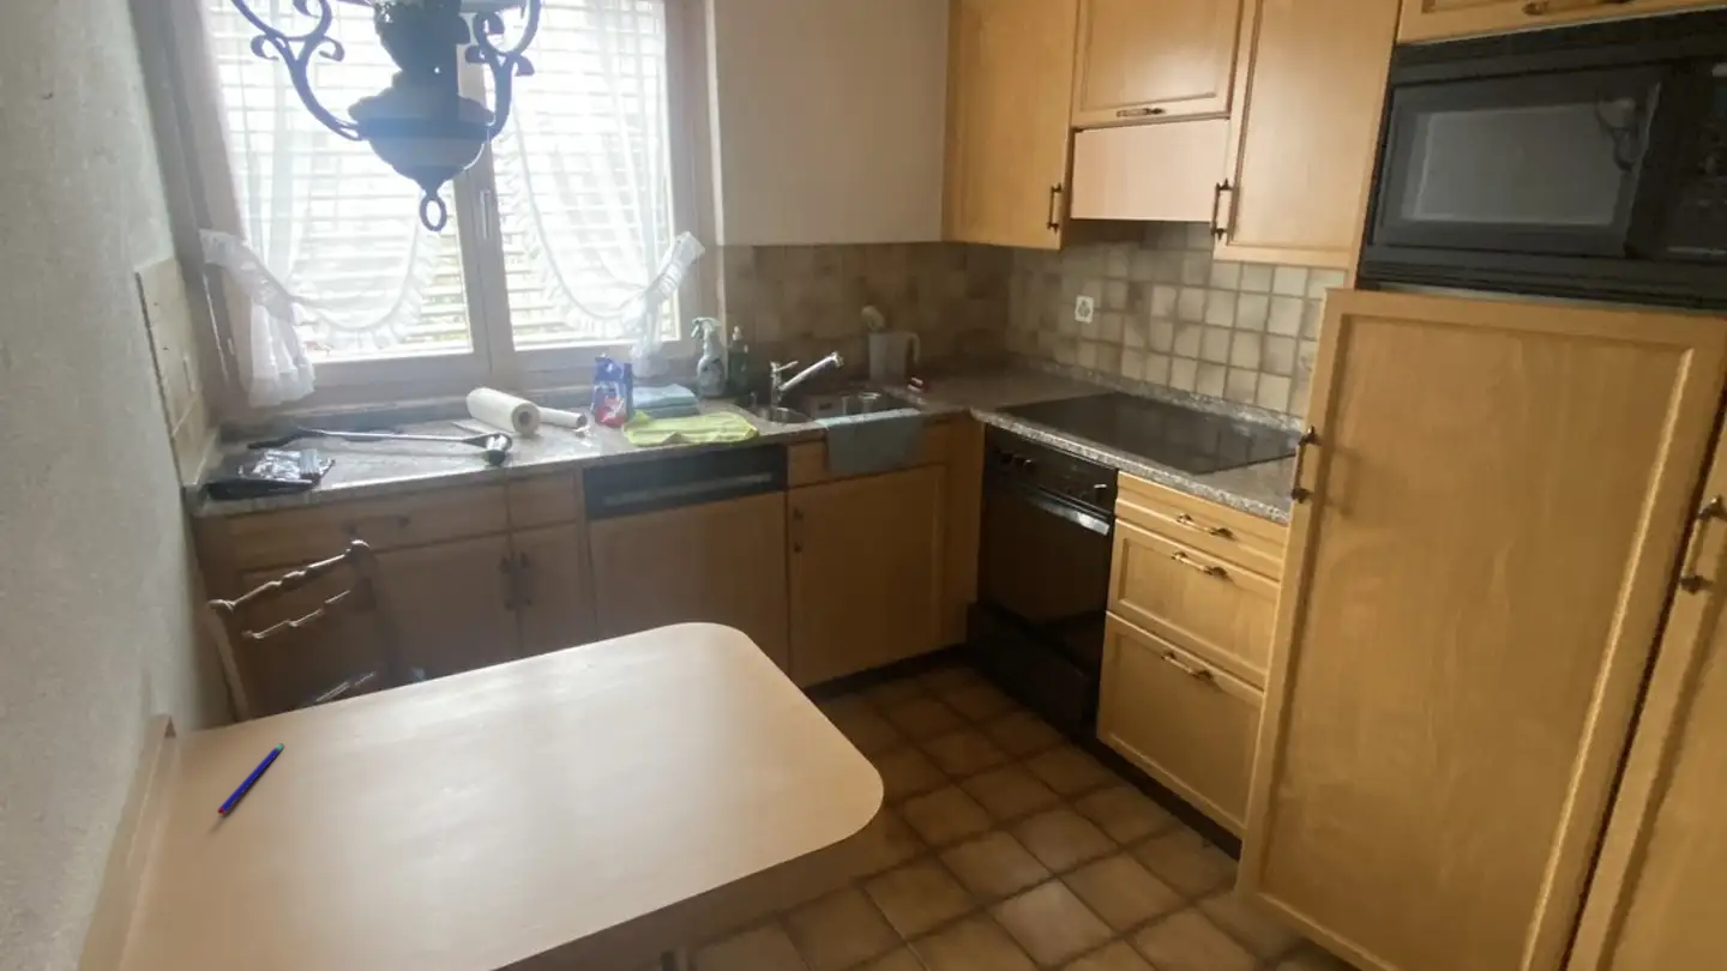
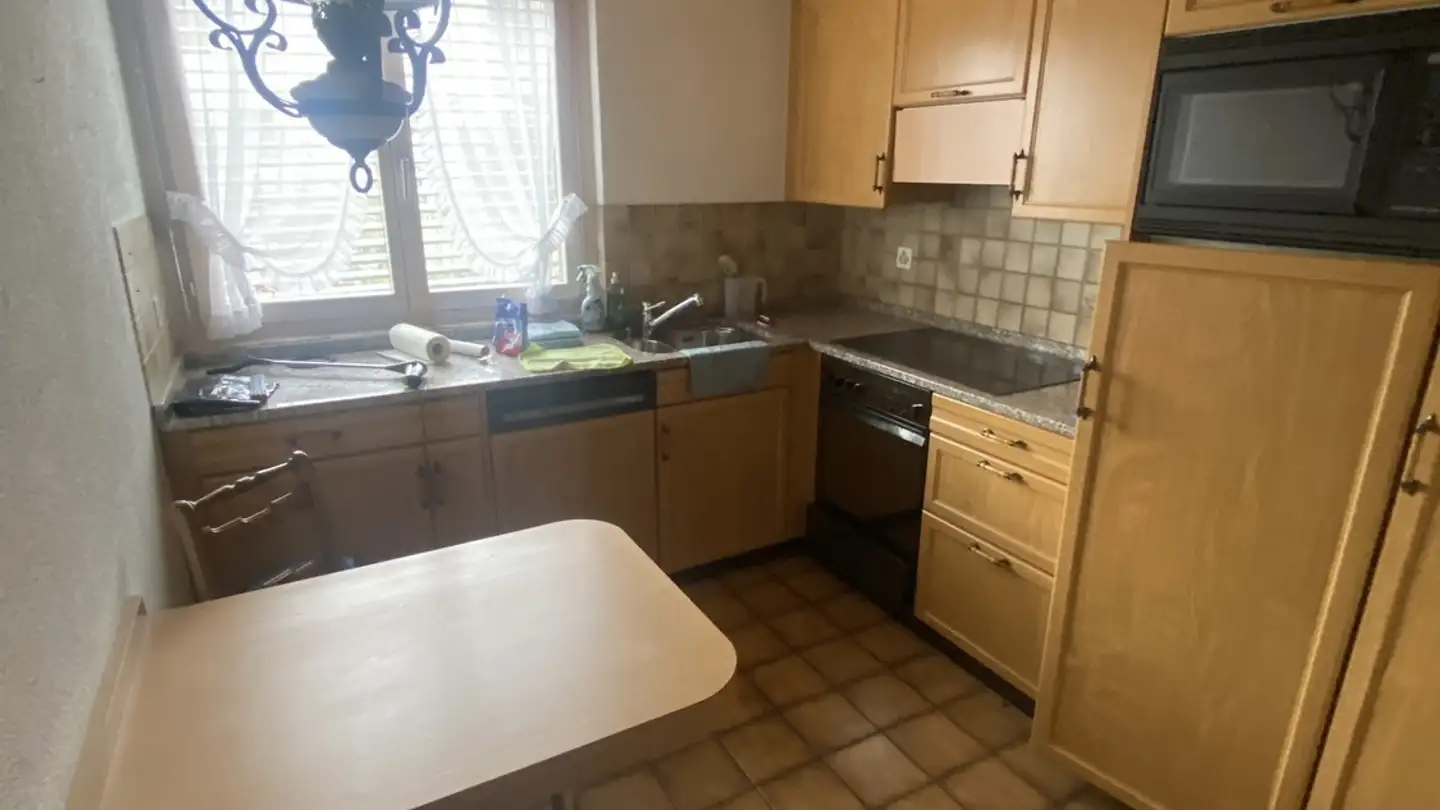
- pen [216,742,285,815]
